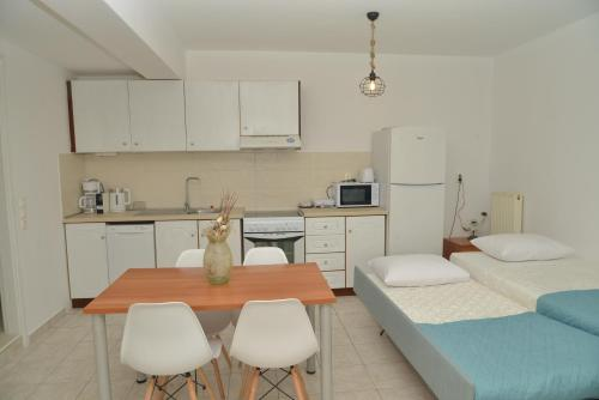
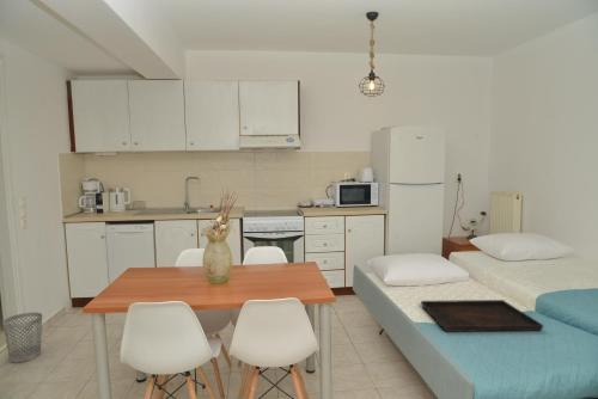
+ serving tray [420,299,544,333]
+ wastebasket [1,311,43,363]
